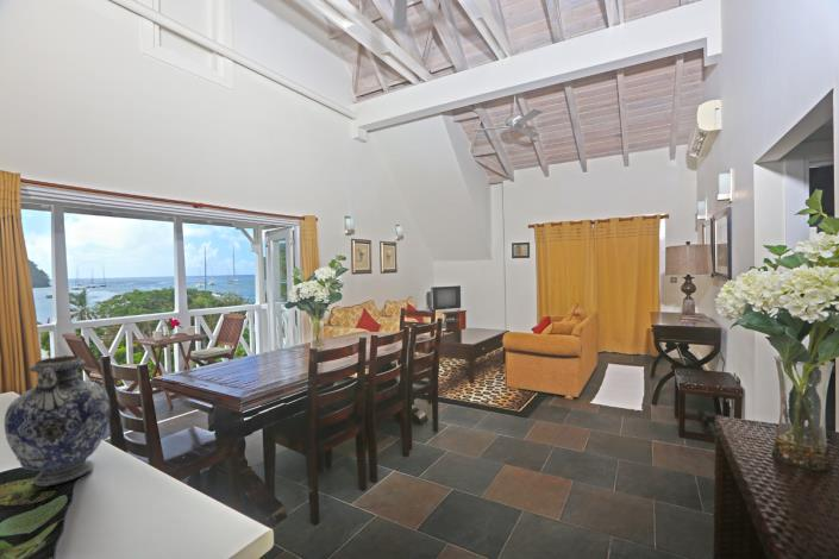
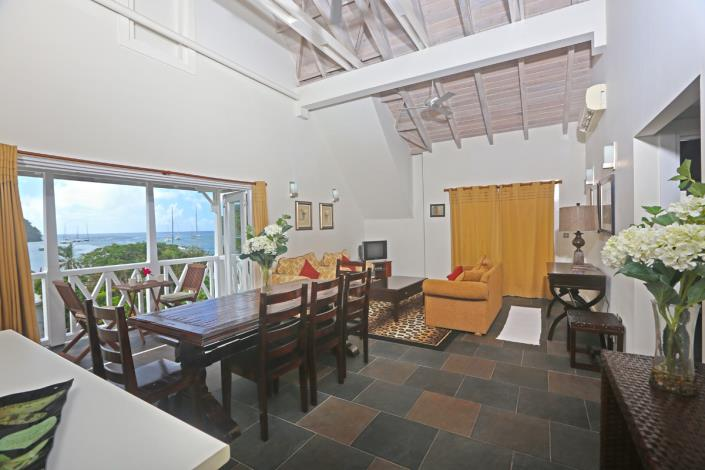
- decorative vase [4,354,112,488]
